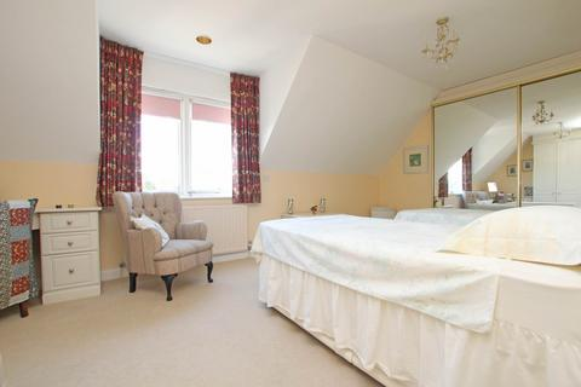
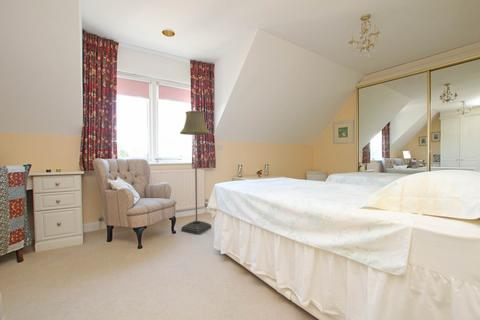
+ floor lamp [179,110,212,235]
